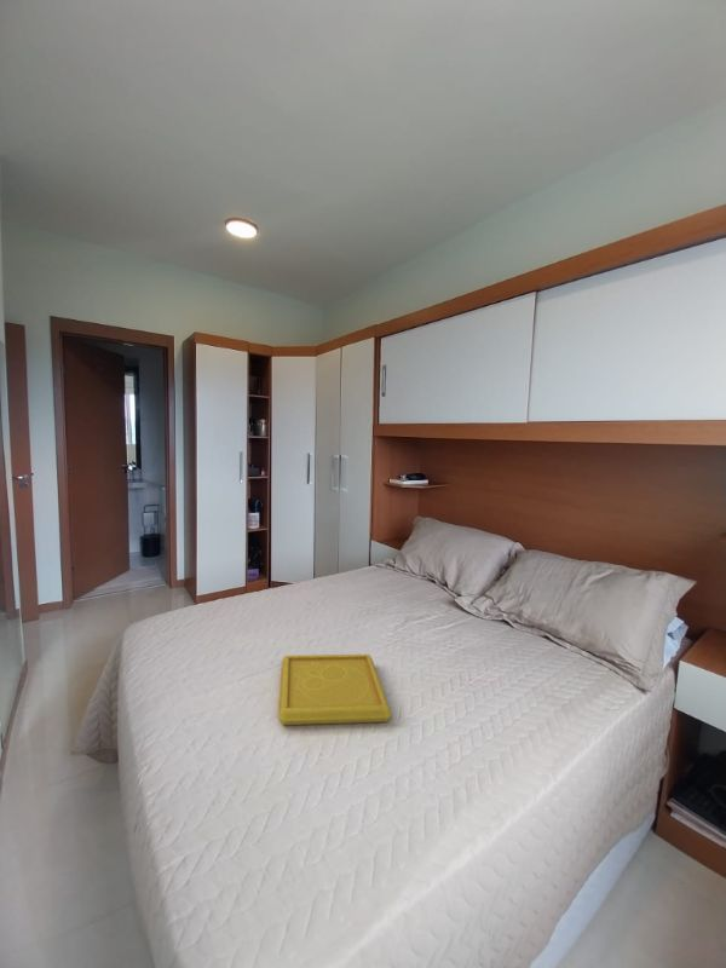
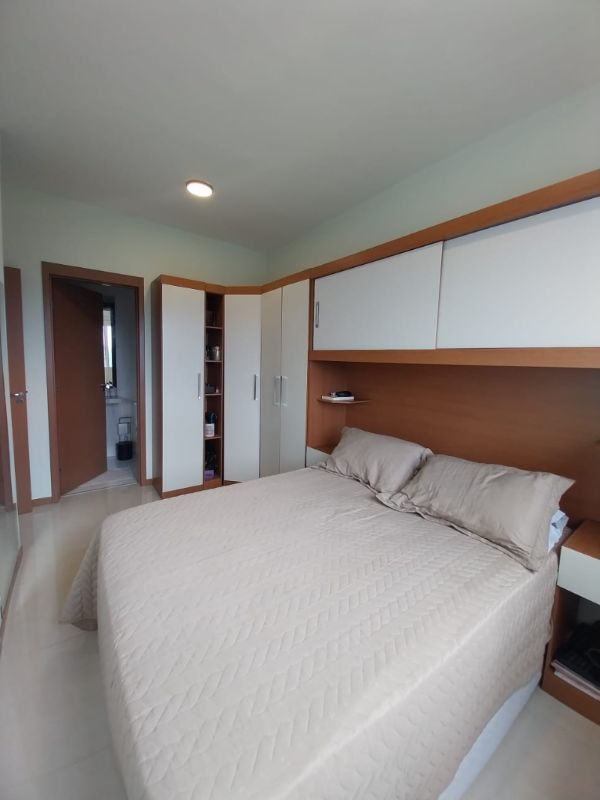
- serving tray [277,653,392,726]
